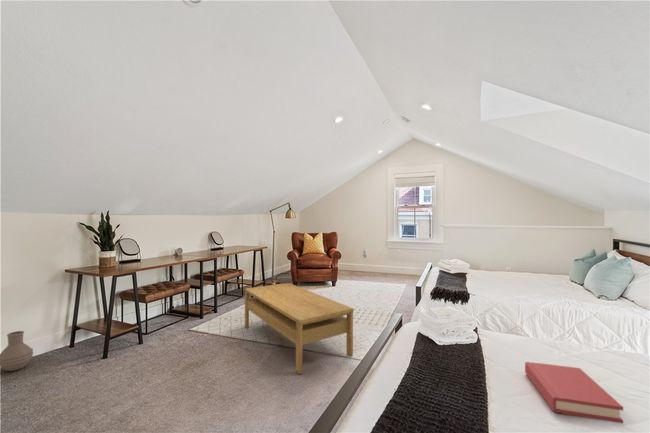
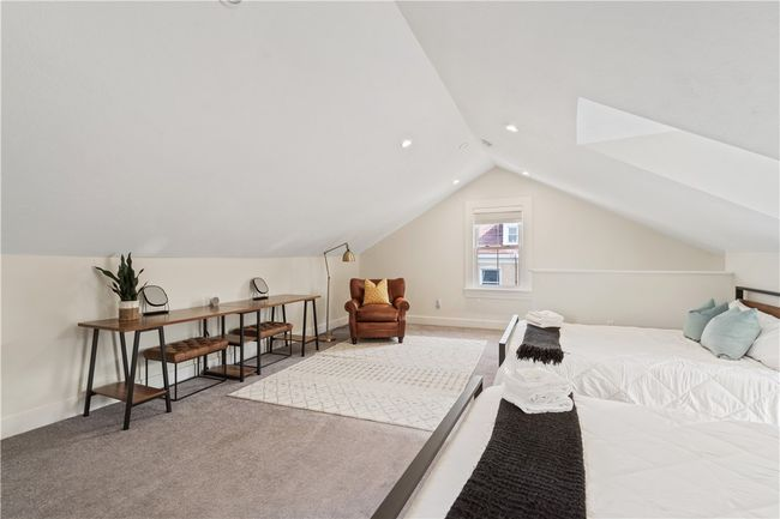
- coffee table [244,282,354,375]
- vase [0,330,34,372]
- hardback book [524,361,624,424]
